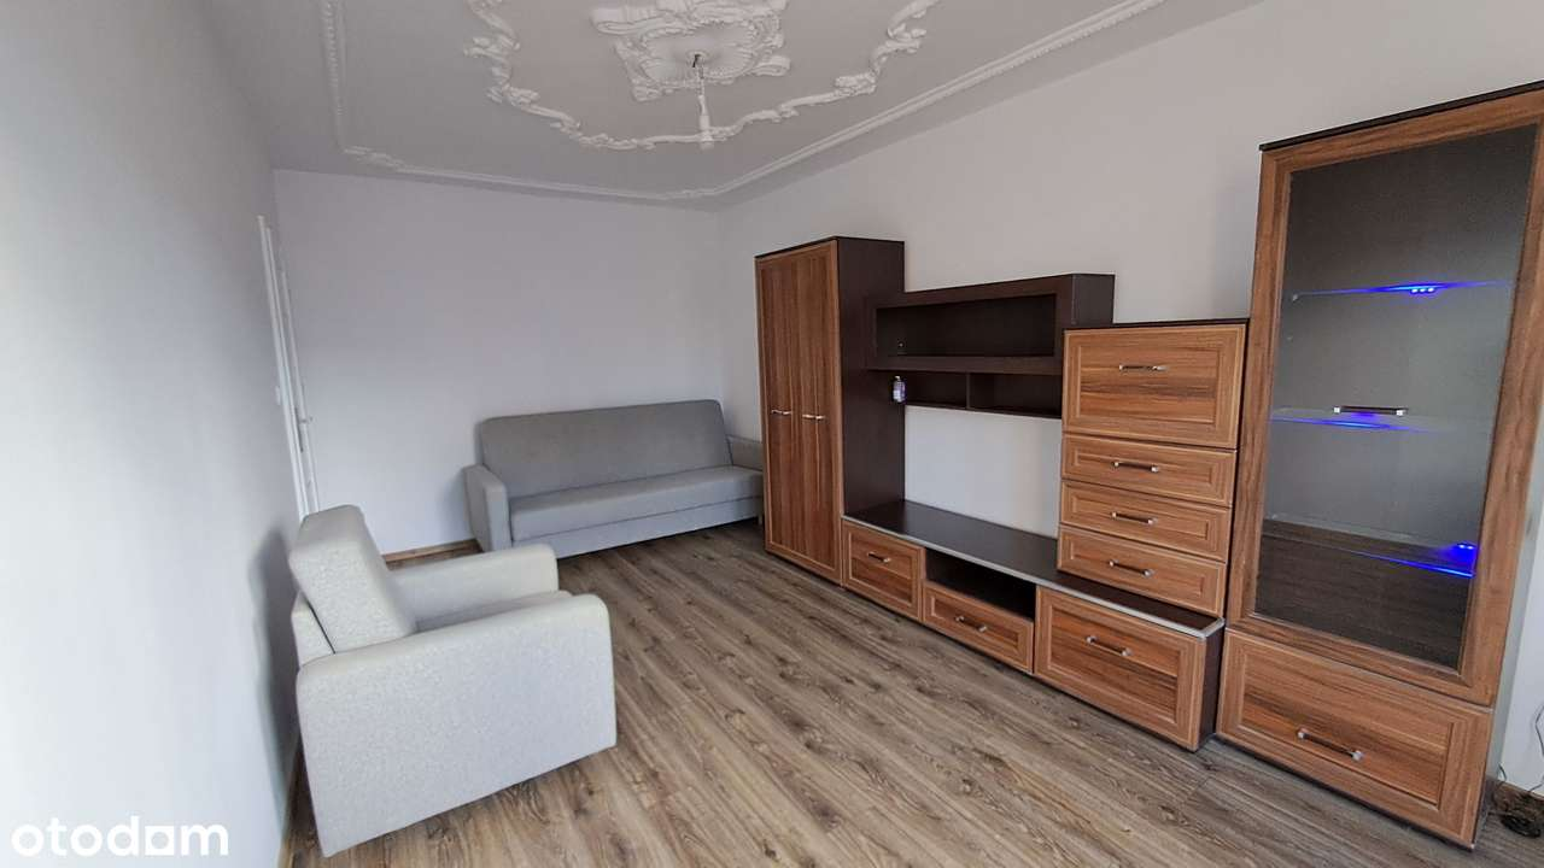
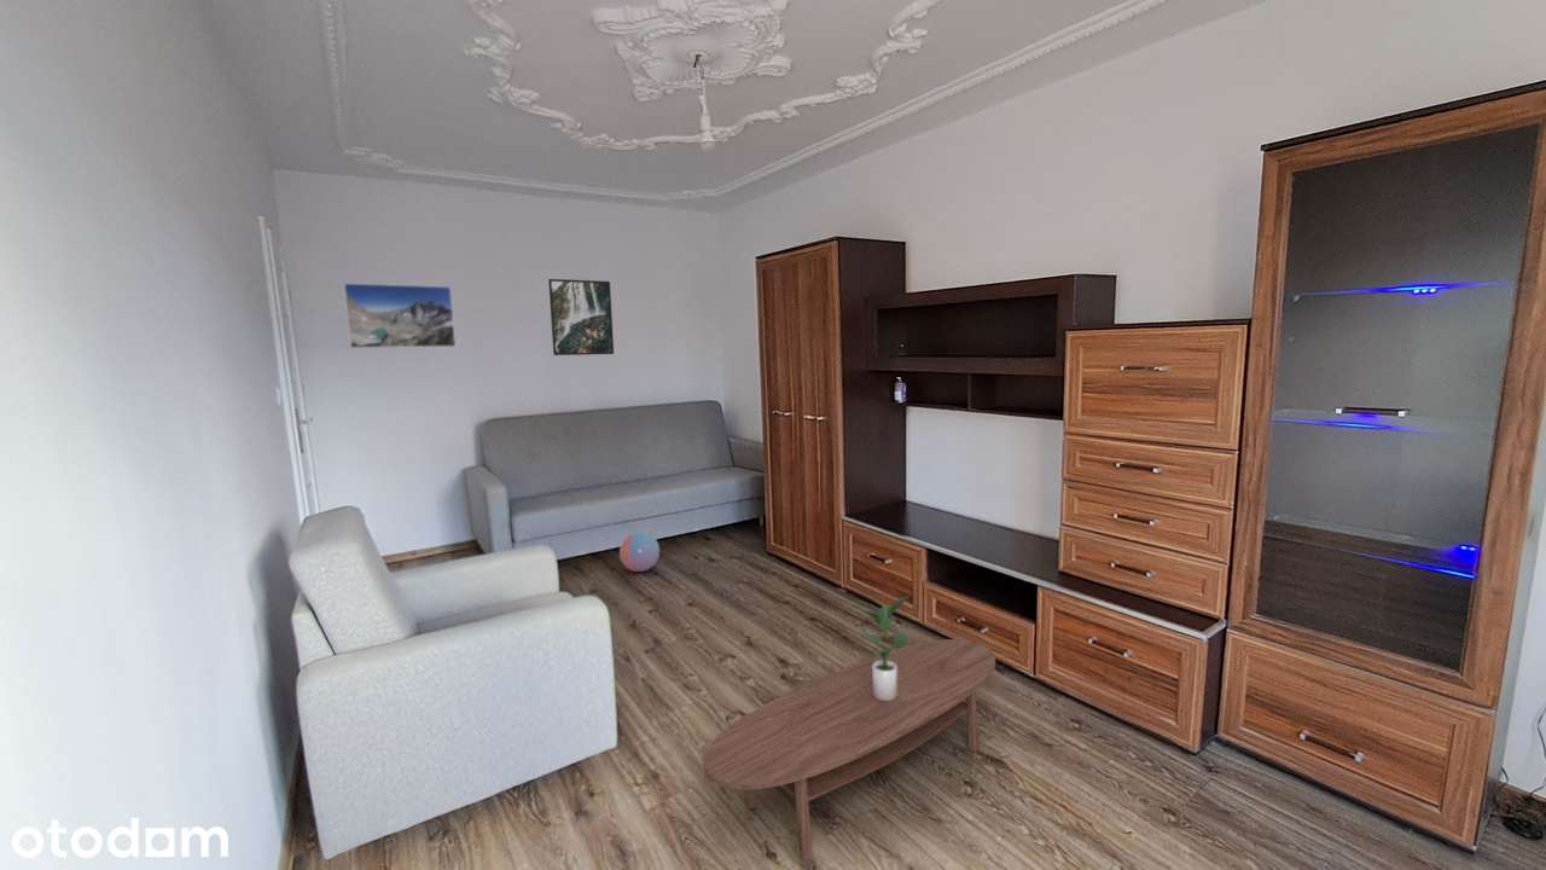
+ ball [618,530,661,573]
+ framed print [547,278,615,356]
+ coffee table [703,638,996,862]
+ potted plant [858,594,911,701]
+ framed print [343,282,457,349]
